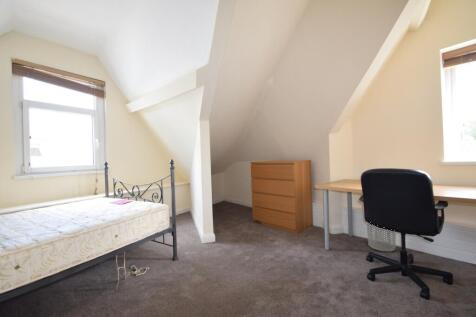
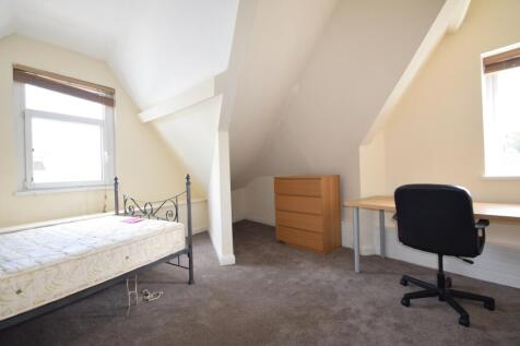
- waste bin [366,223,397,252]
